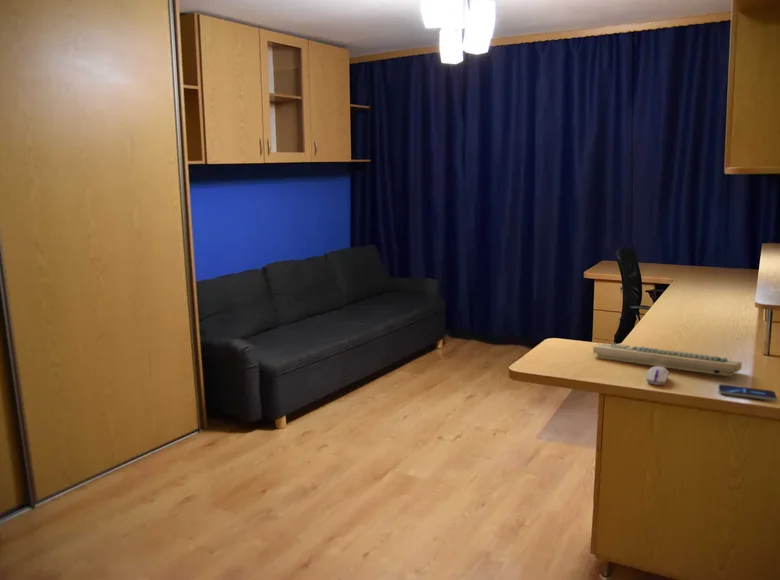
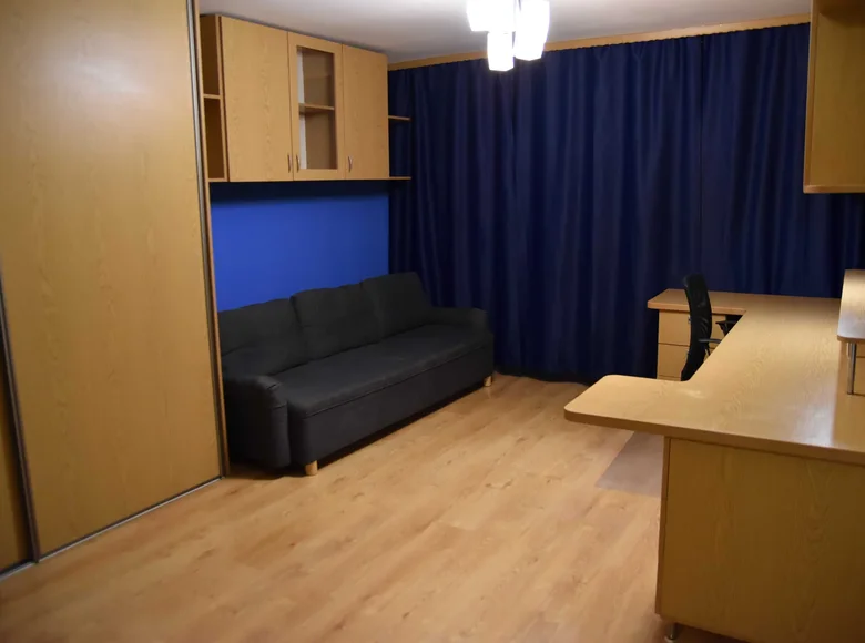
- keyboard [592,342,743,378]
- computer mouse [645,366,670,386]
- smartphone [718,383,778,402]
